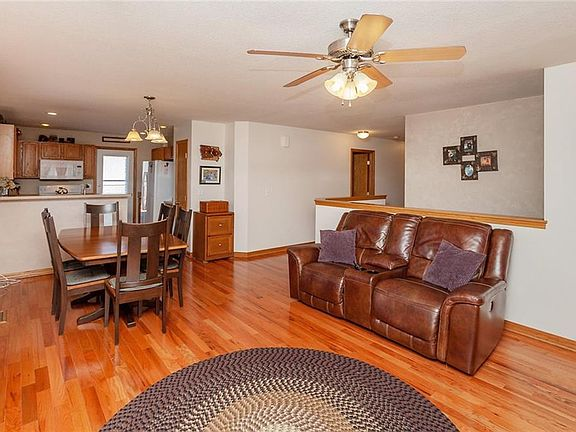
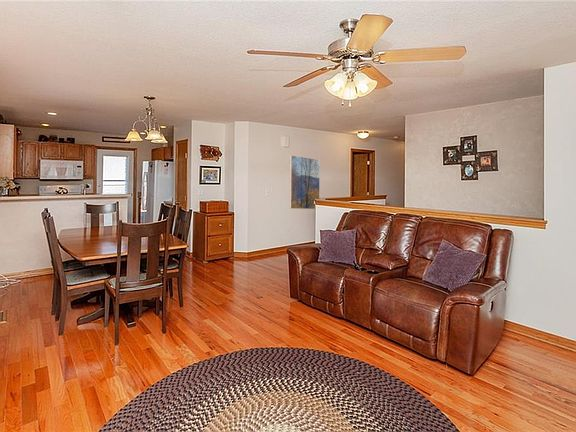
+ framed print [289,154,321,210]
